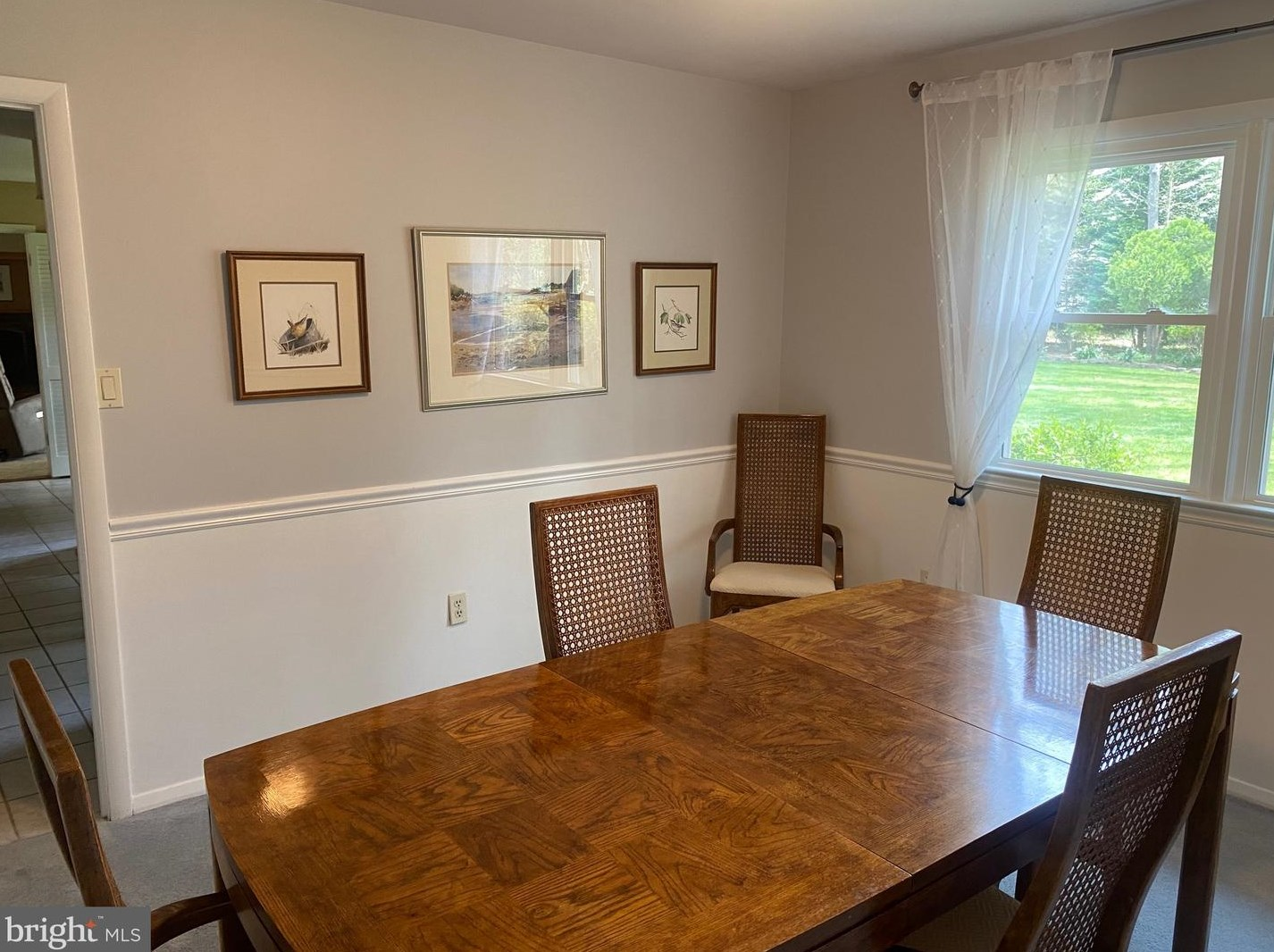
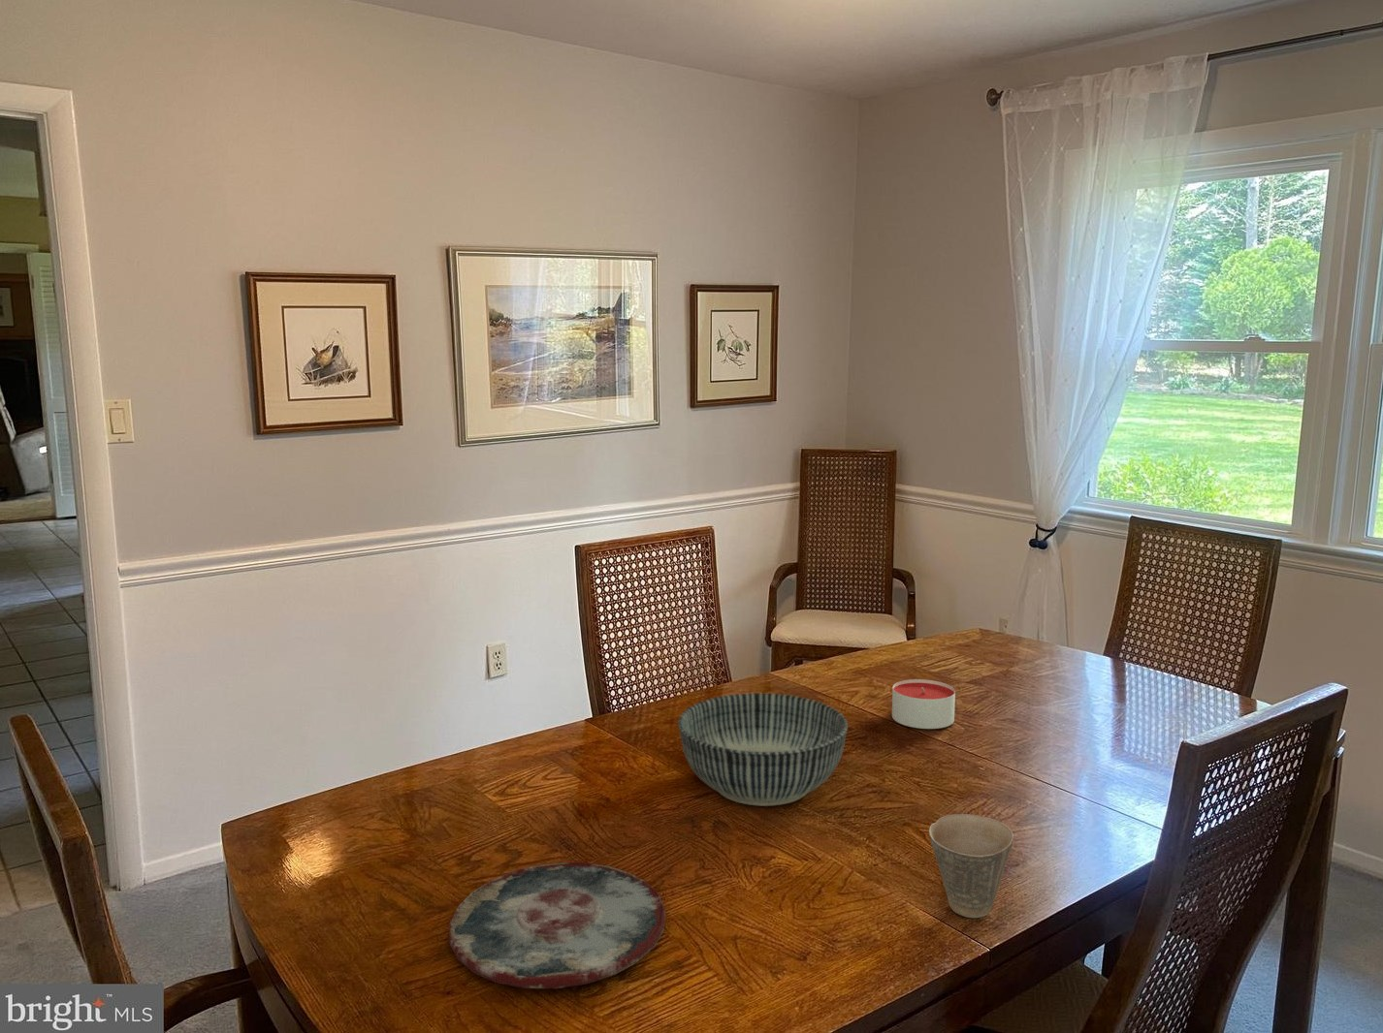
+ cup [928,813,1015,919]
+ plate [448,862,667,990]
+ candle [891,678,956,729]
+ bowl [677,692,849,807]
